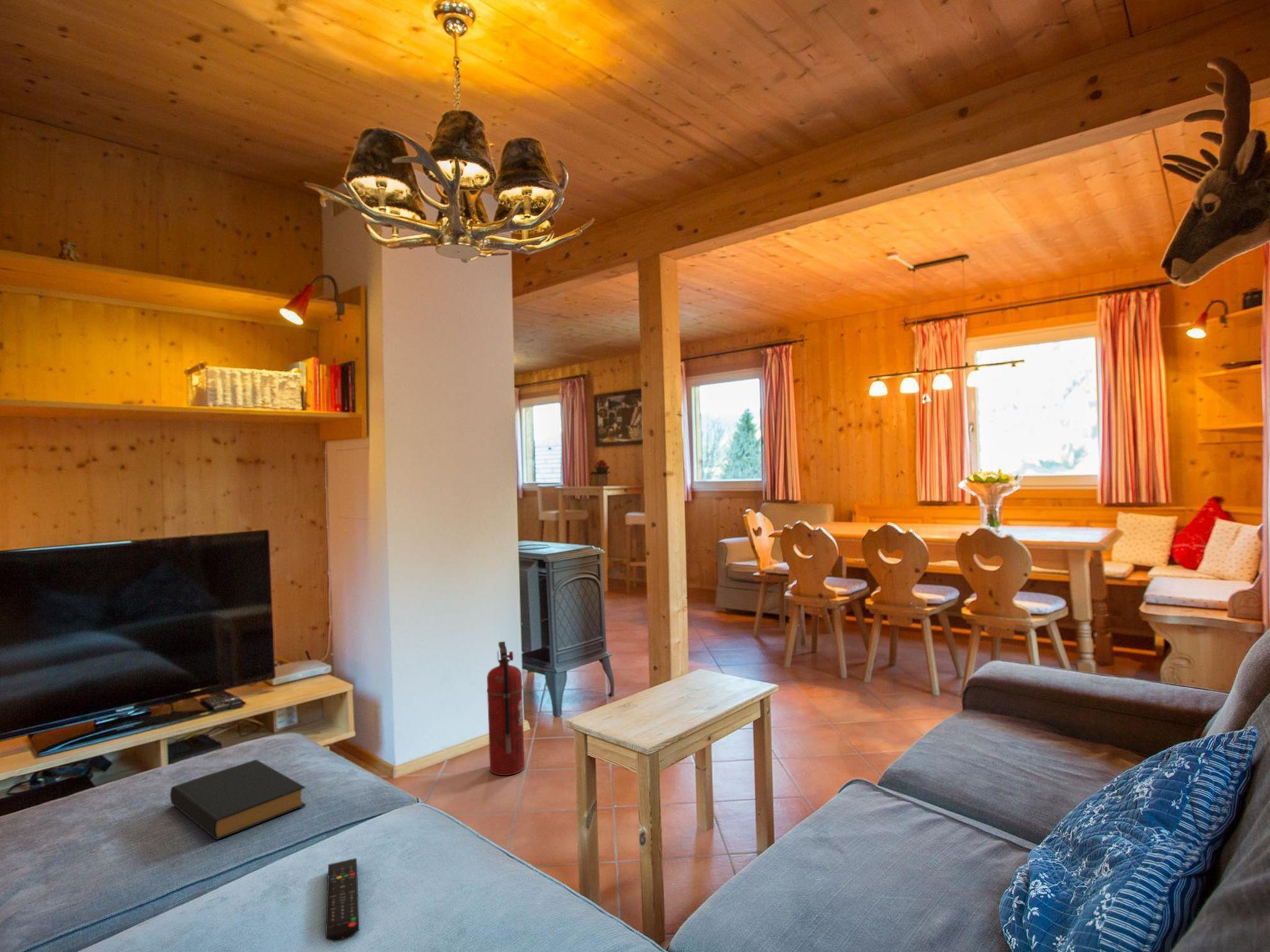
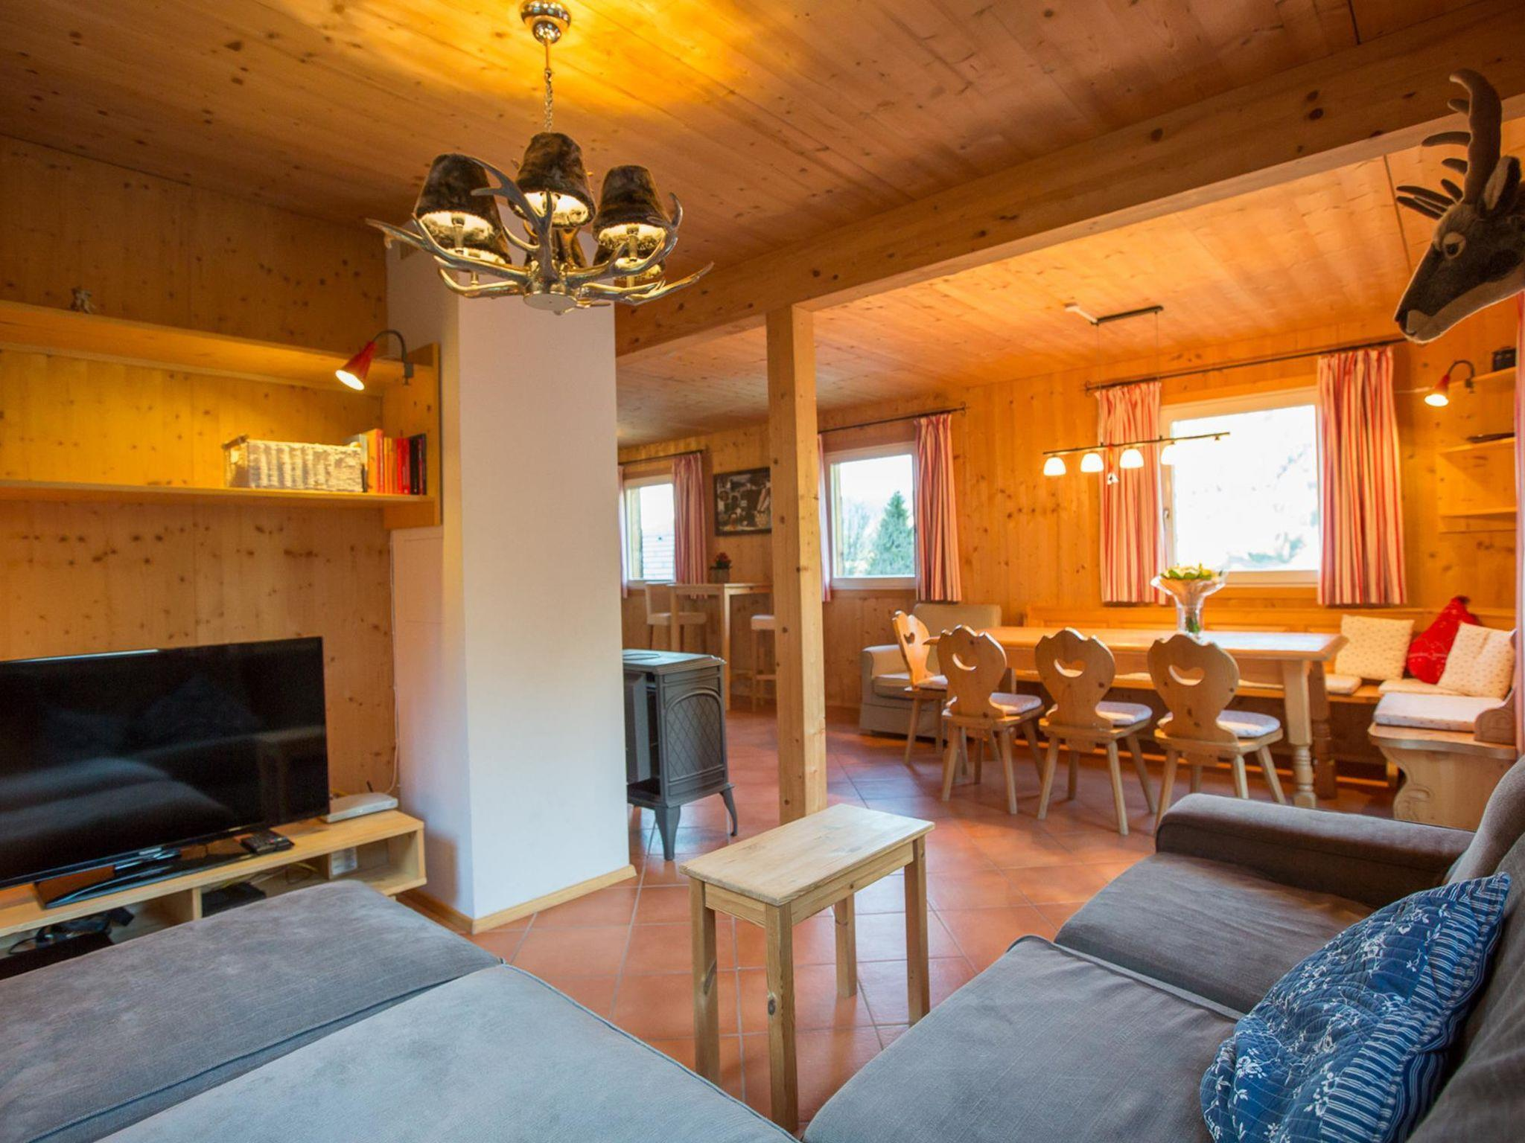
- hardback book [169,759,307,840]
- fire extinguisher [486,641,525,776]
- remote control [325,857,360,943]
